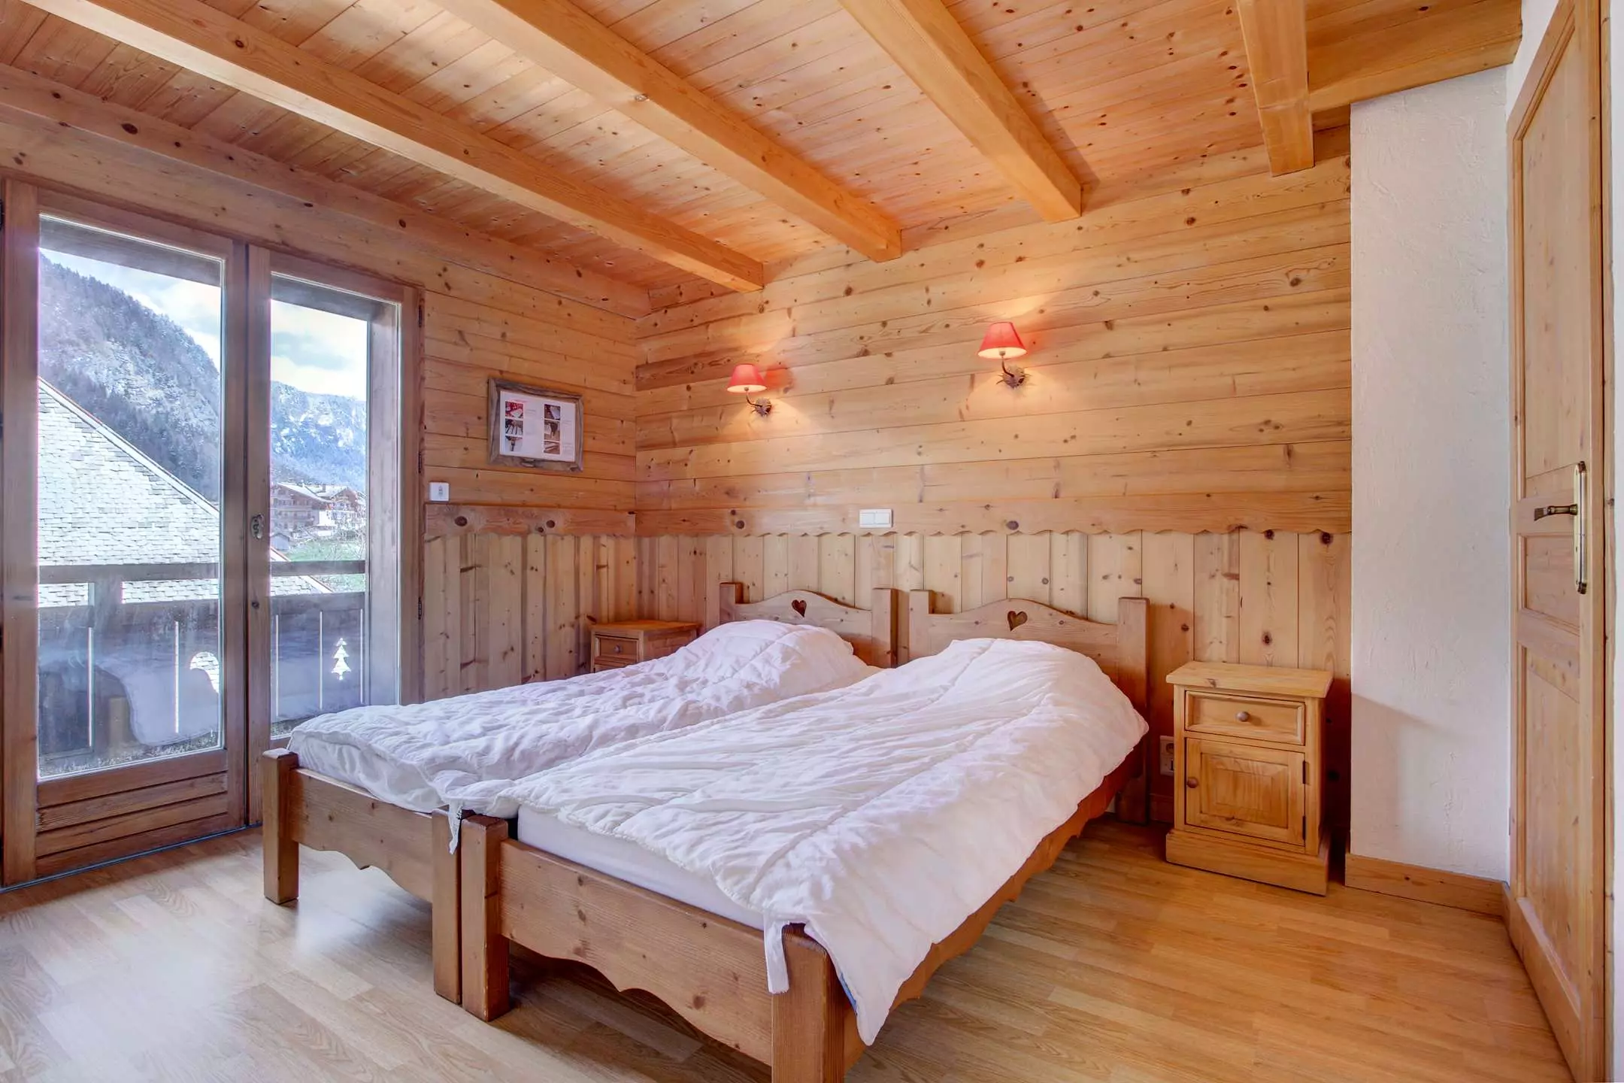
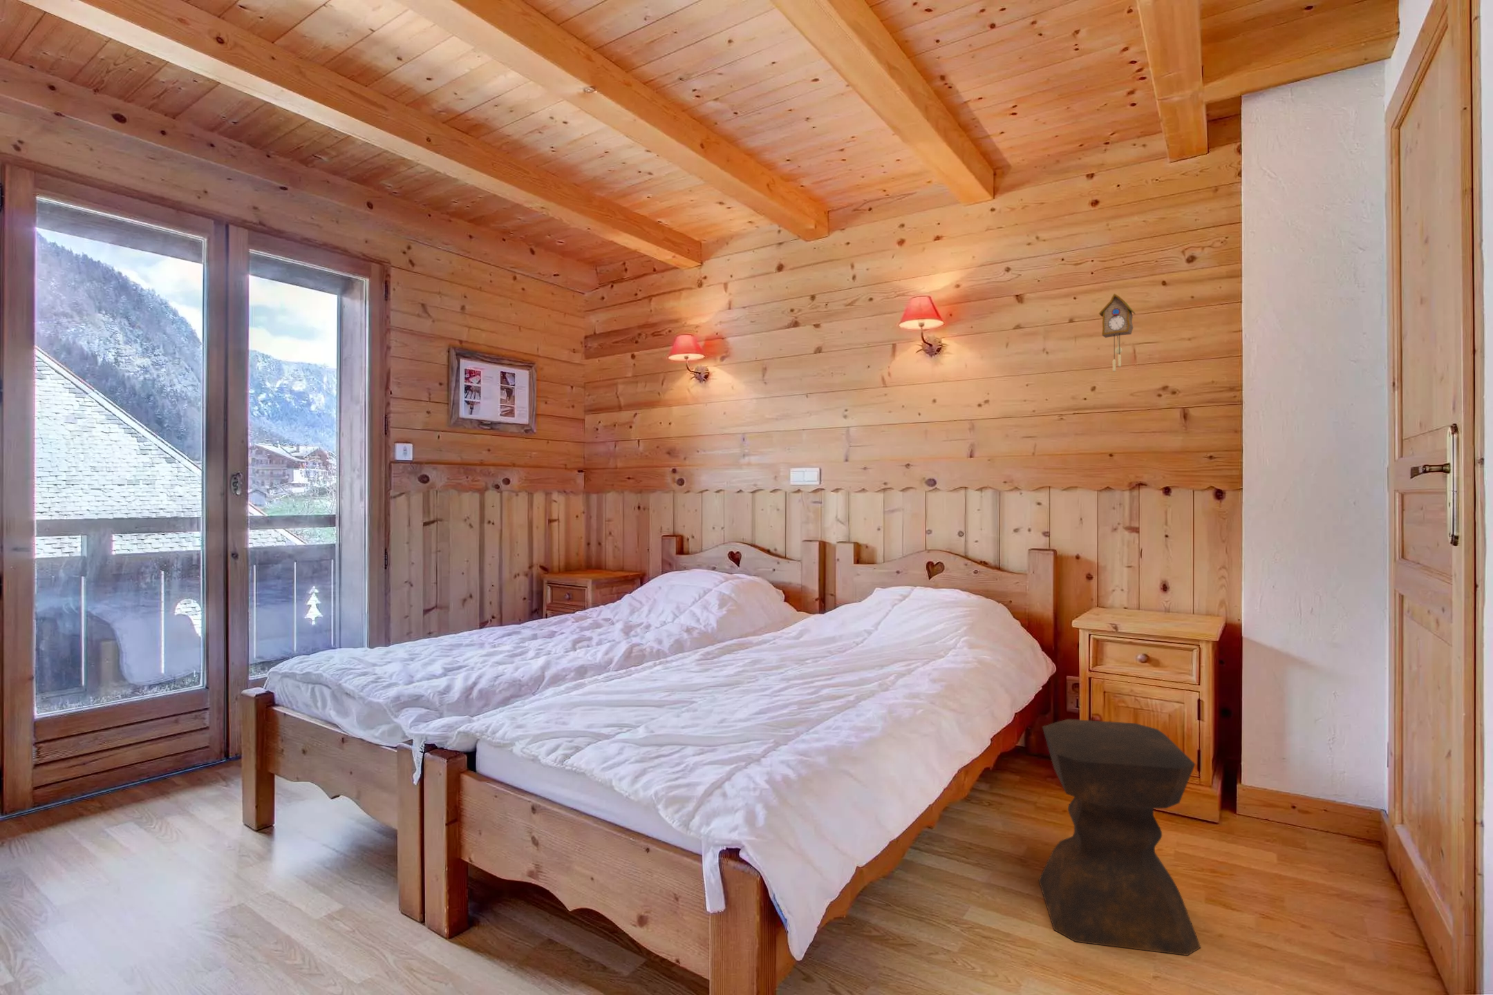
+ stool [1039,718,1201,956]
+ cuckoo clock [1099,293,1136,372]
